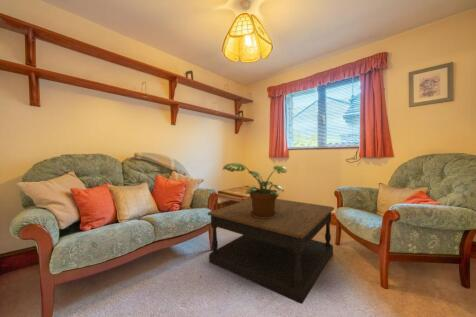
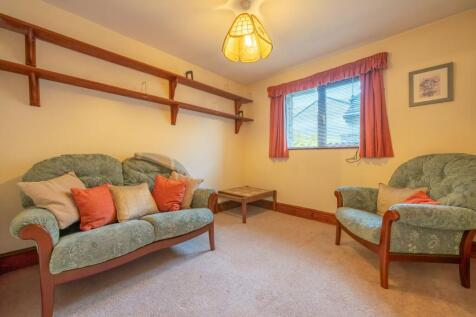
- coffee table [207,198,335,305]
- potted plant [221,162,290,218]
